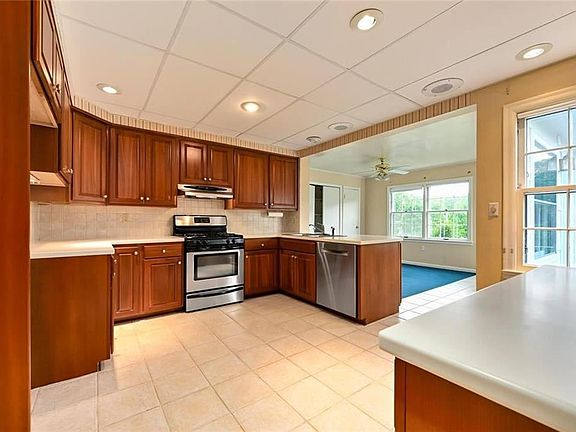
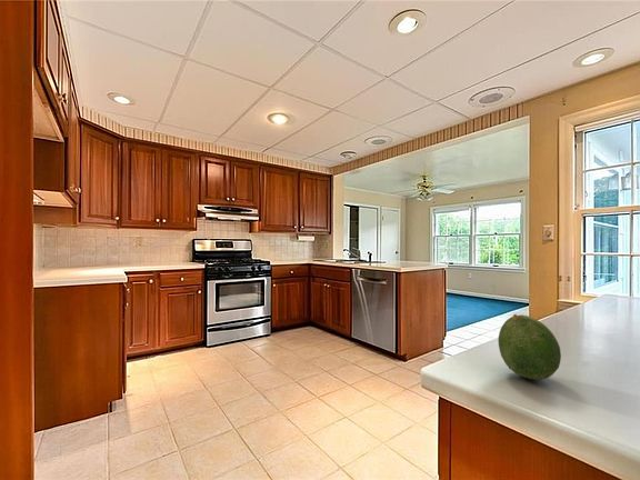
+ fruit [497,313,562,381]
